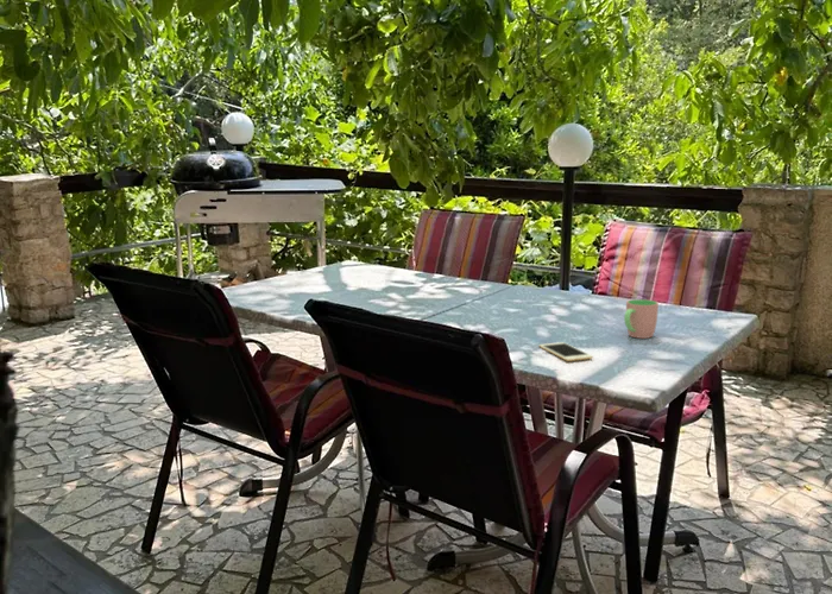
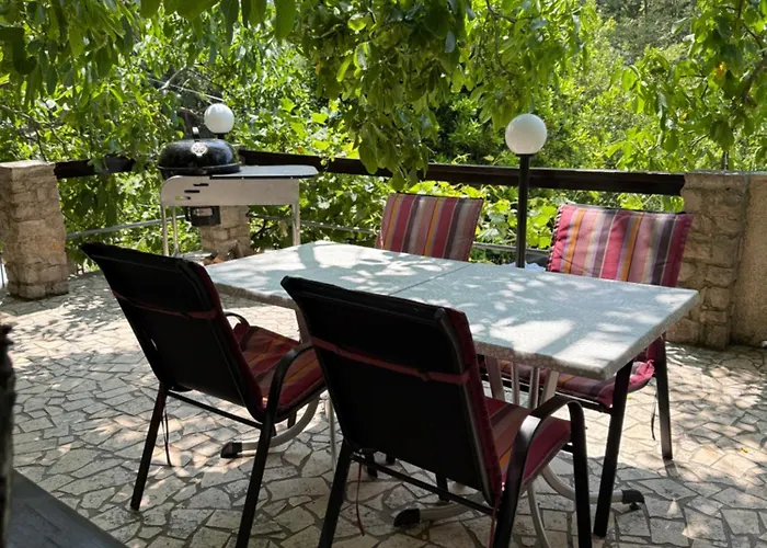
- cell phone [538,341,594,362]
- cup [623,298,660,340]
